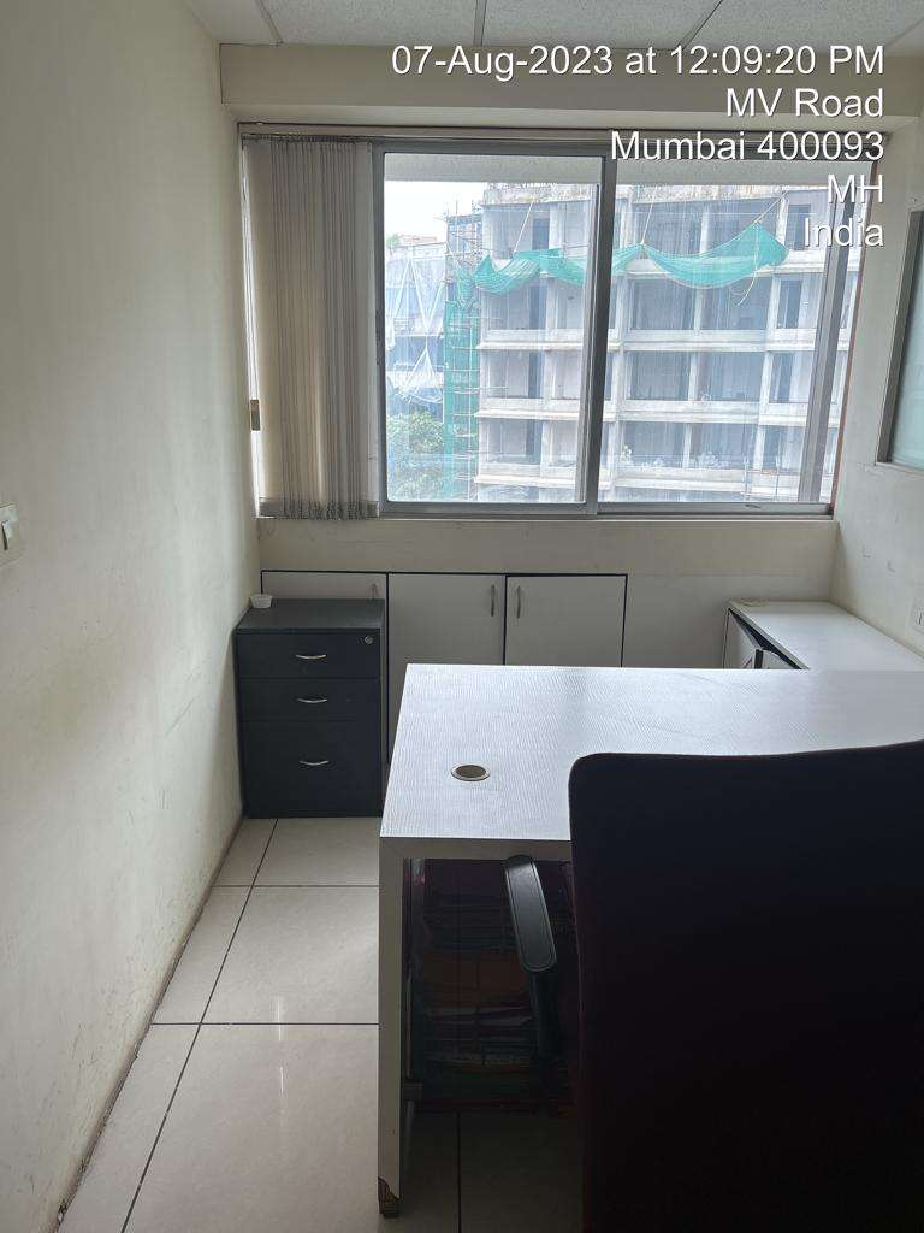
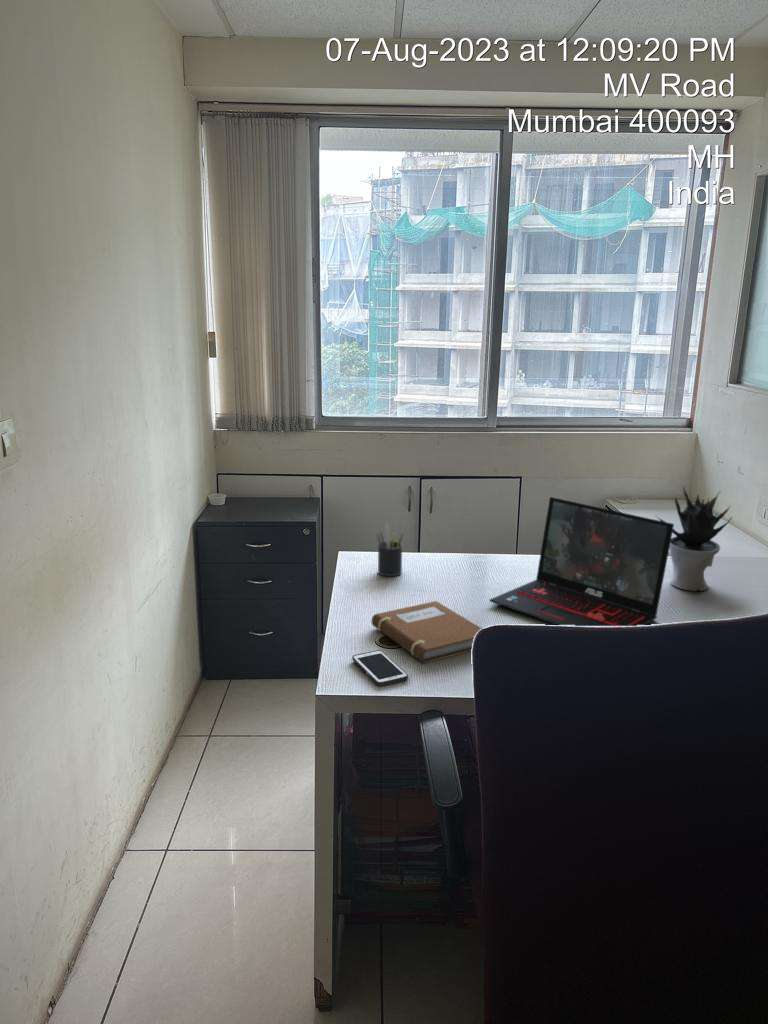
+ laptop [489,496,675,627]
+ notebook [371,600,483,664]
+ cell phone [351,649,409,687]
+ potted plant [655,485,733,592]
+ pen holder [376,522,405,578]
